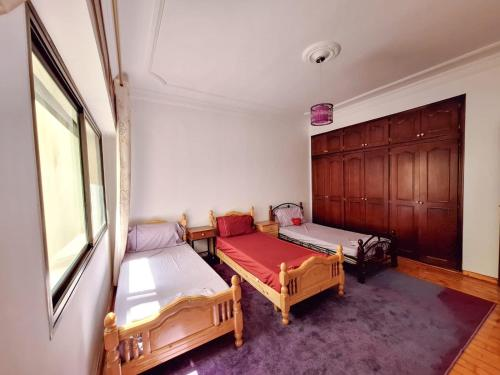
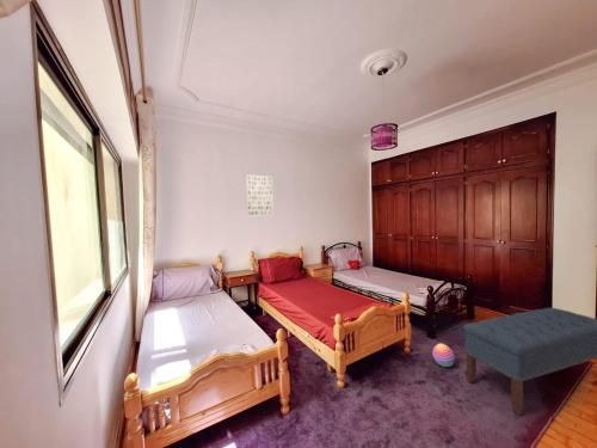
+ stacking toy [431,343,456,368]
+ bench [462,307,597,416]
+ wall art [245,173,275,219]
